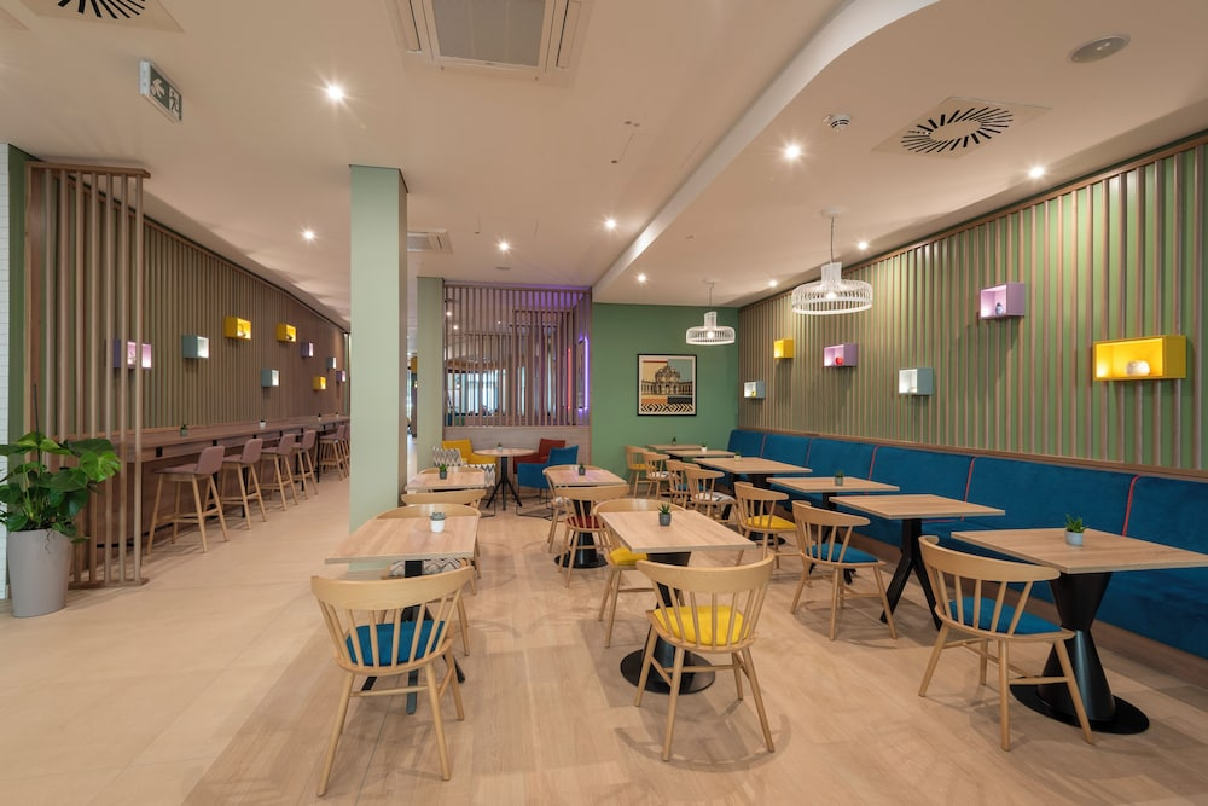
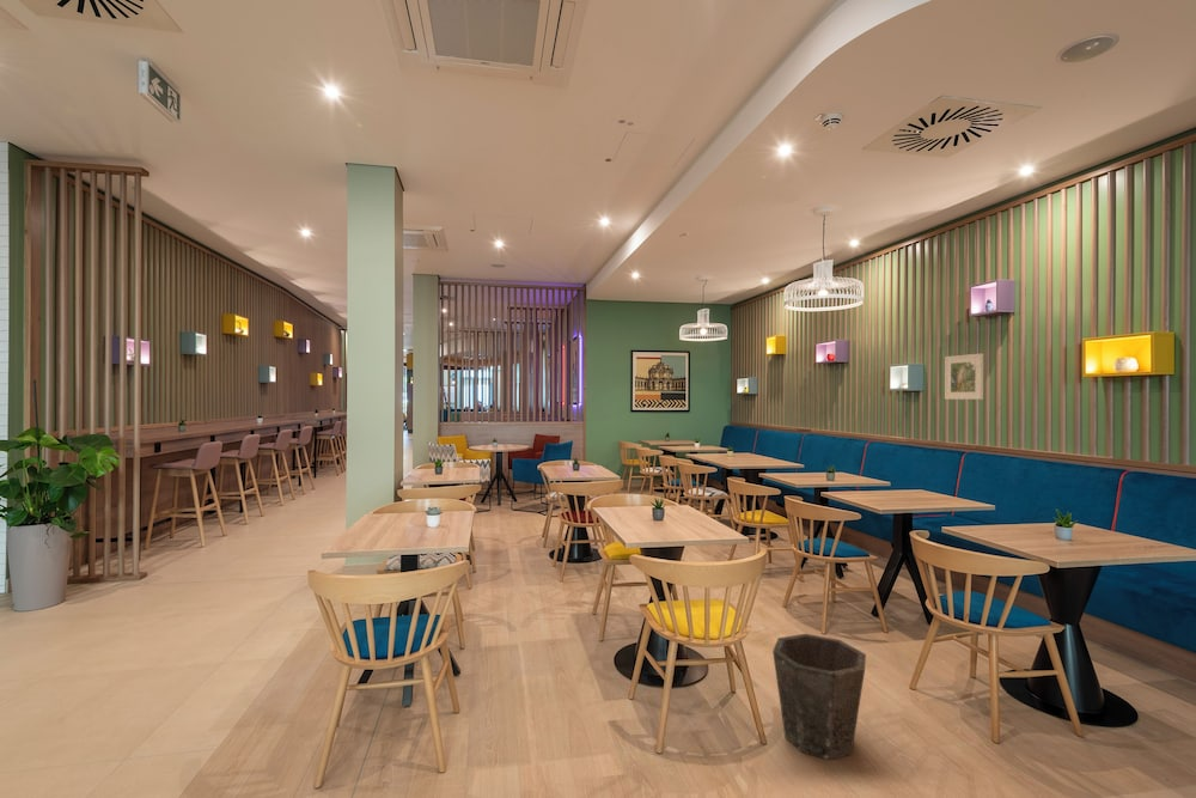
+ waste bin [771,633,867,761]
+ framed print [944,352,984,401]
